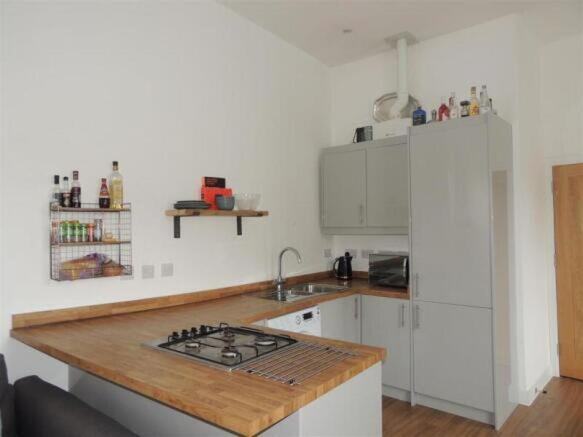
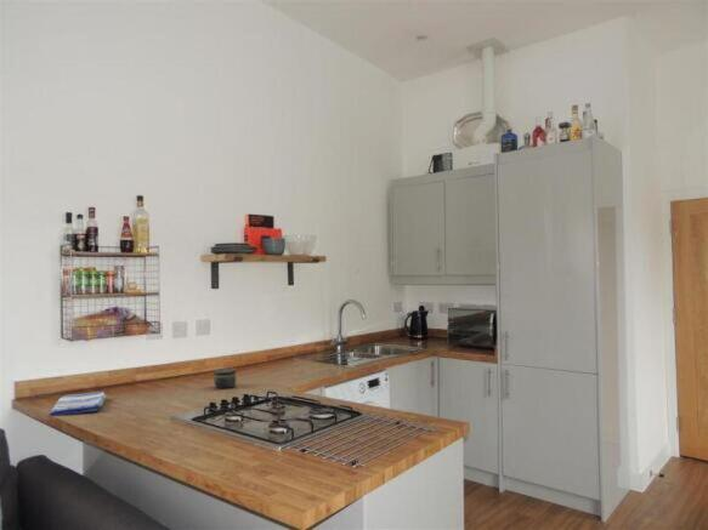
+ jar [213,367,237,389]
+ dish towel [47,391,108,417]
